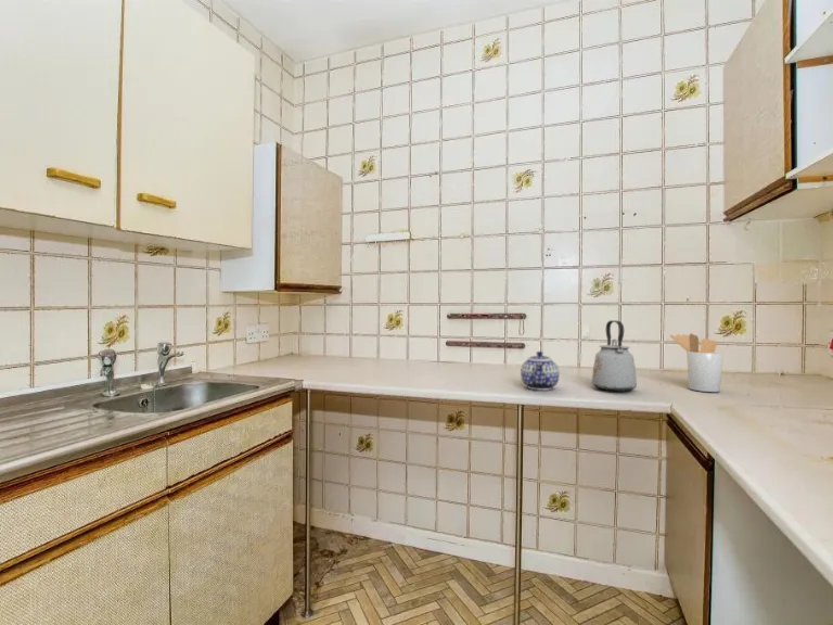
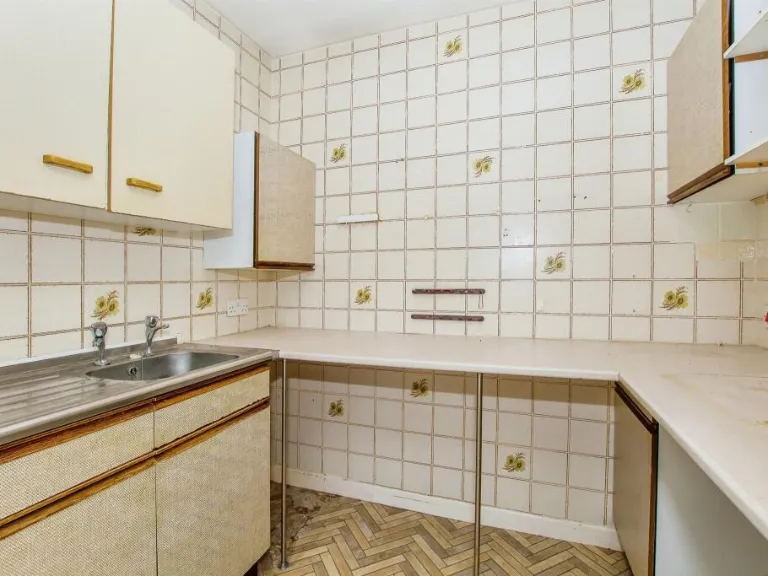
- kettle [591,319,638,393]
- utensil holder [669,332,725,393]
- teapot [520,350,561,392]
